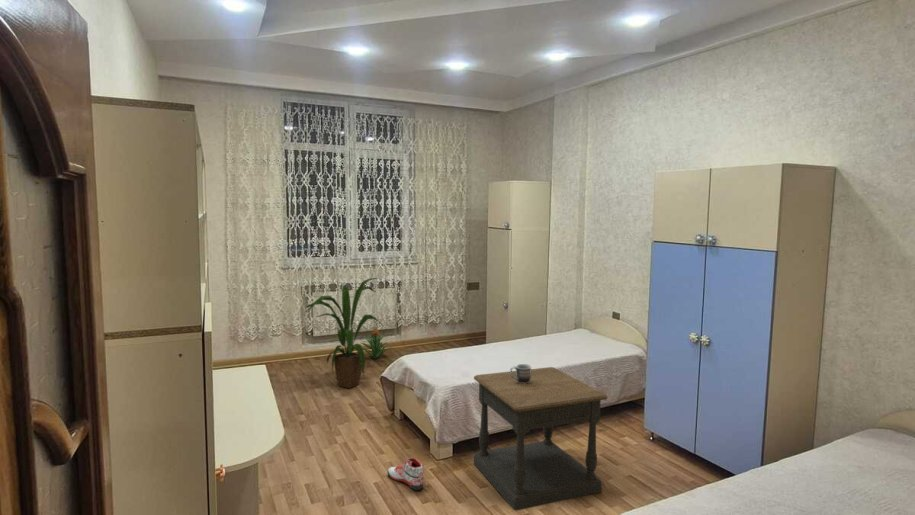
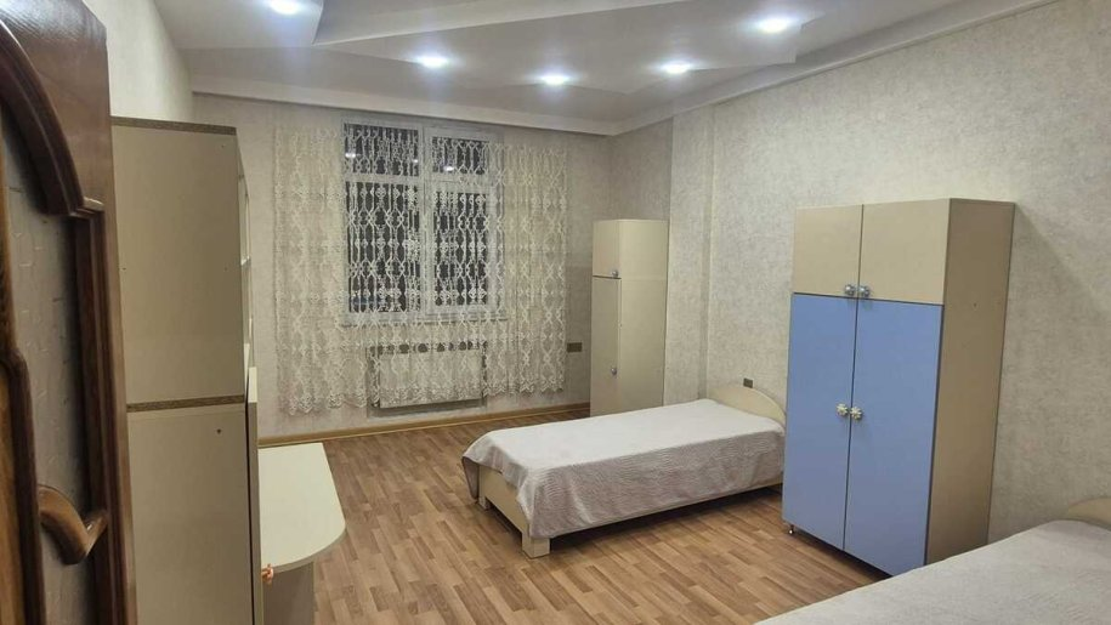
- side table [473,366,609,512]
- decorative plant [360,327,394,360]
- house plant [304,277,387,389]
- mug [509,363,532,384]
- sneaker [387,457,425,491]
